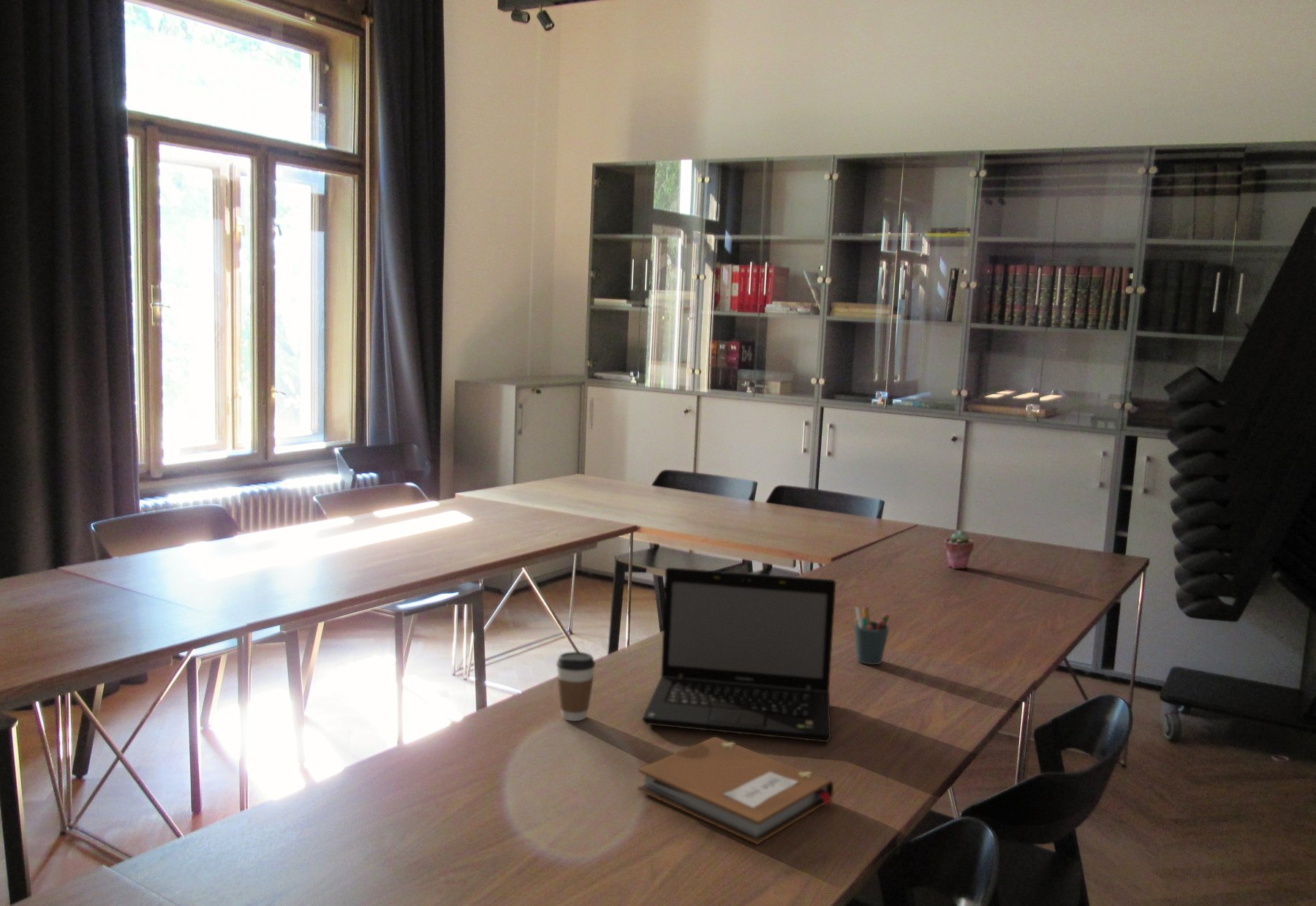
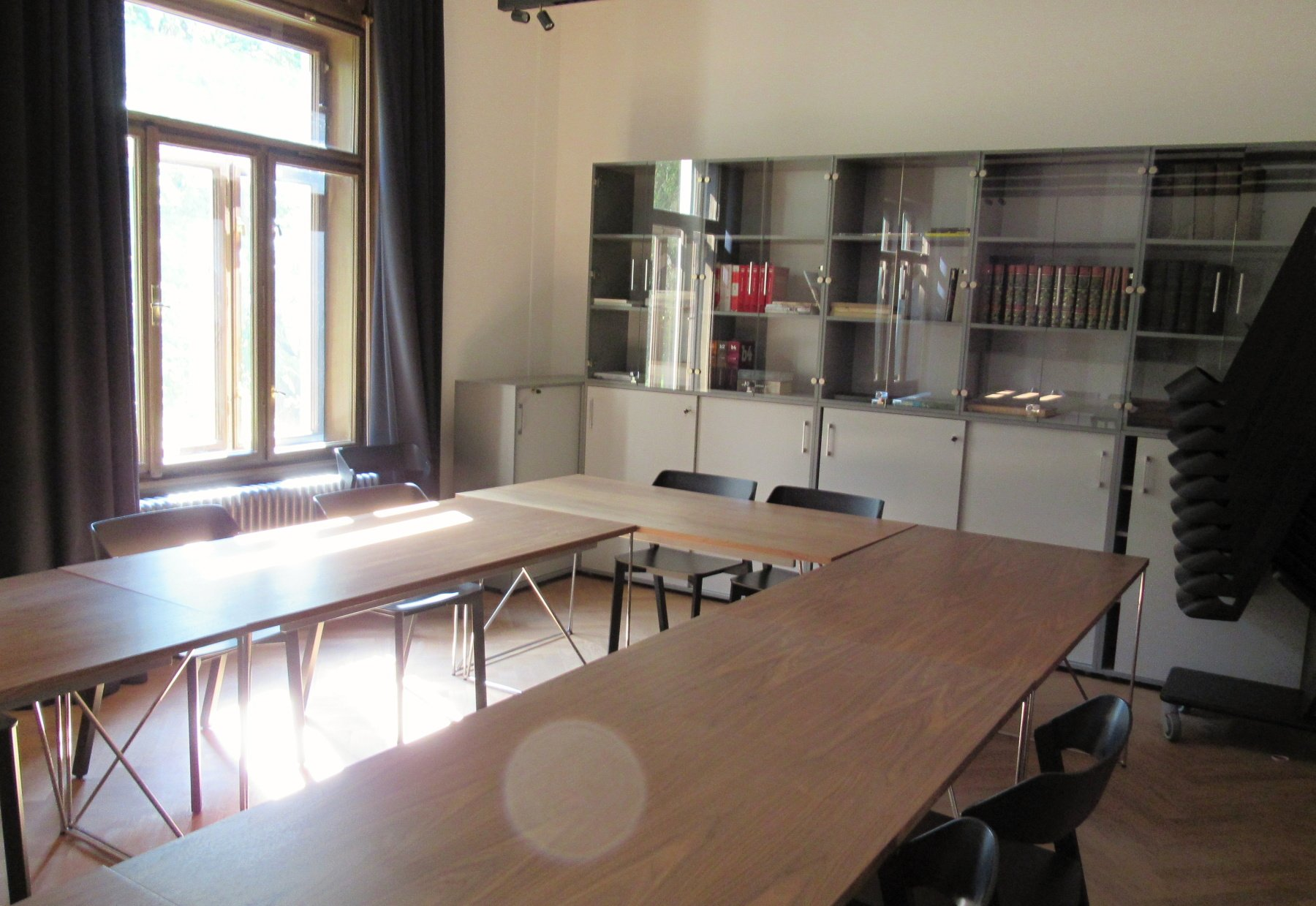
- coffee cup [556,651,596,722]
- laptop [641,567,836,743]
- notebook [637,736,834,845]
- potted succulent [943,529,975,570]
- pen holder [853,606,890,665]
